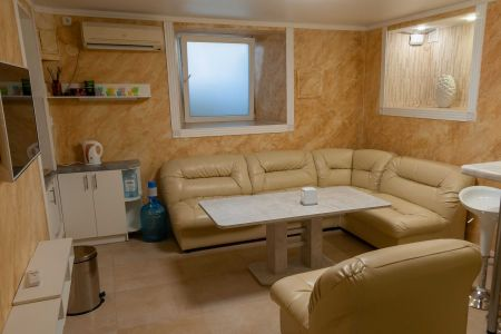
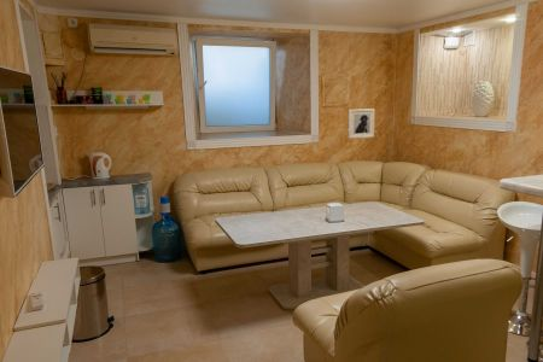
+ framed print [348,107,375,140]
